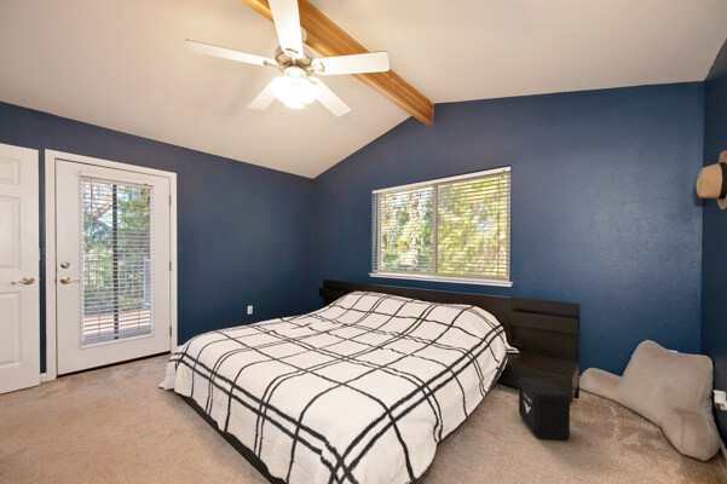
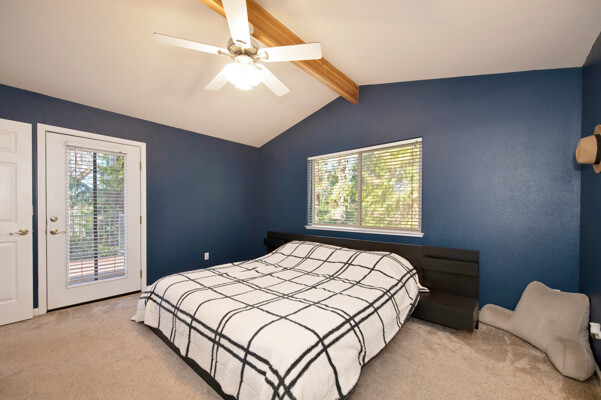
- air purifier [518,376,571,440]
